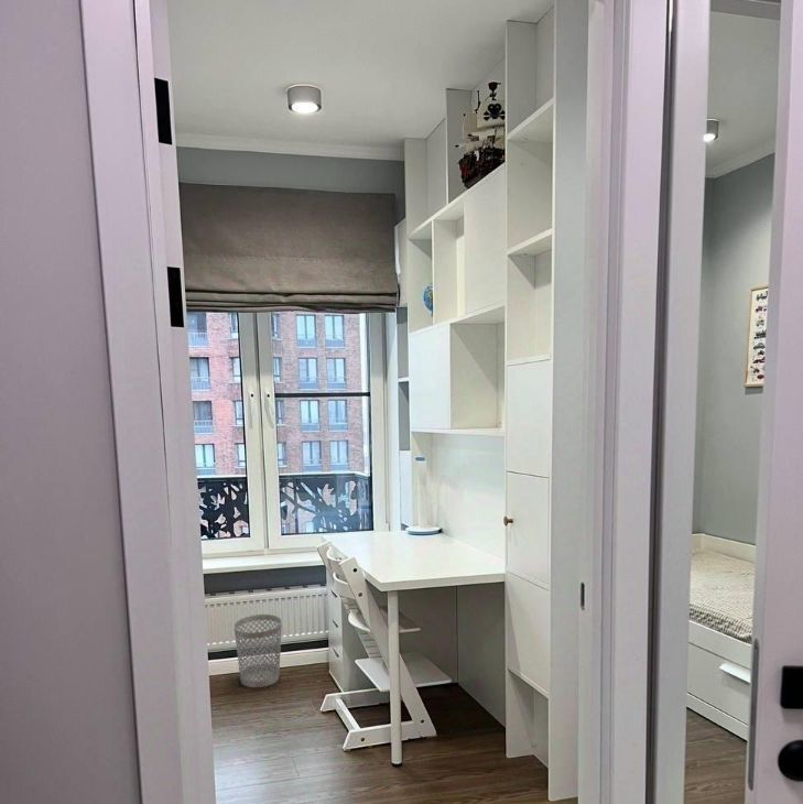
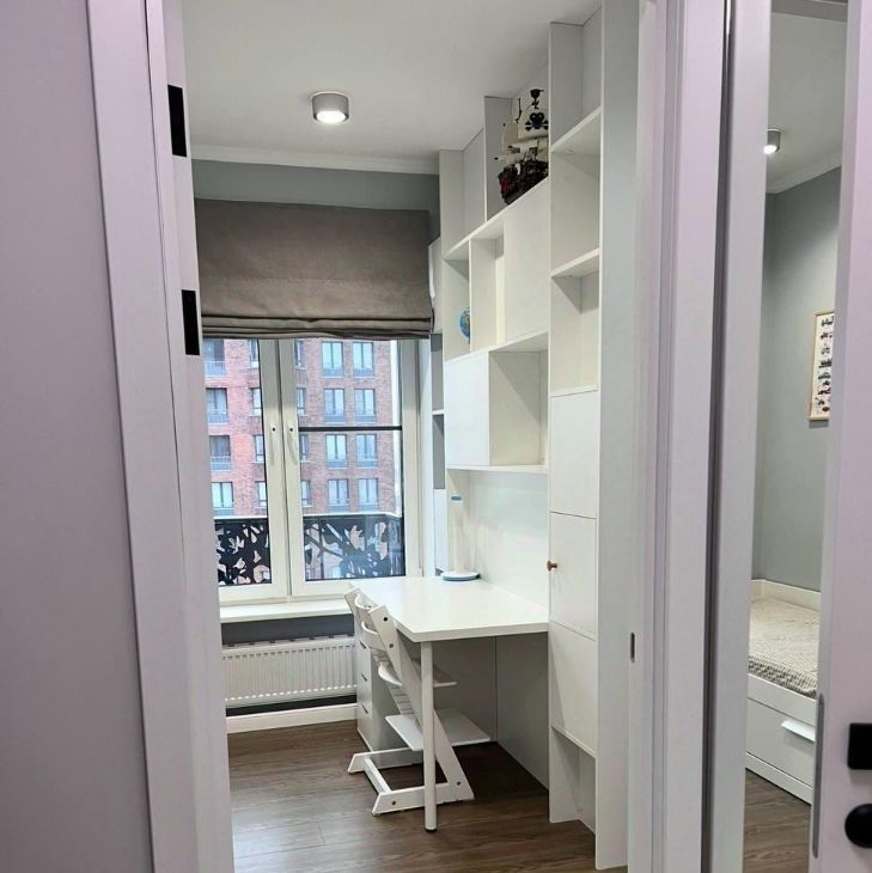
- wastebasket [232,613,283,688]
